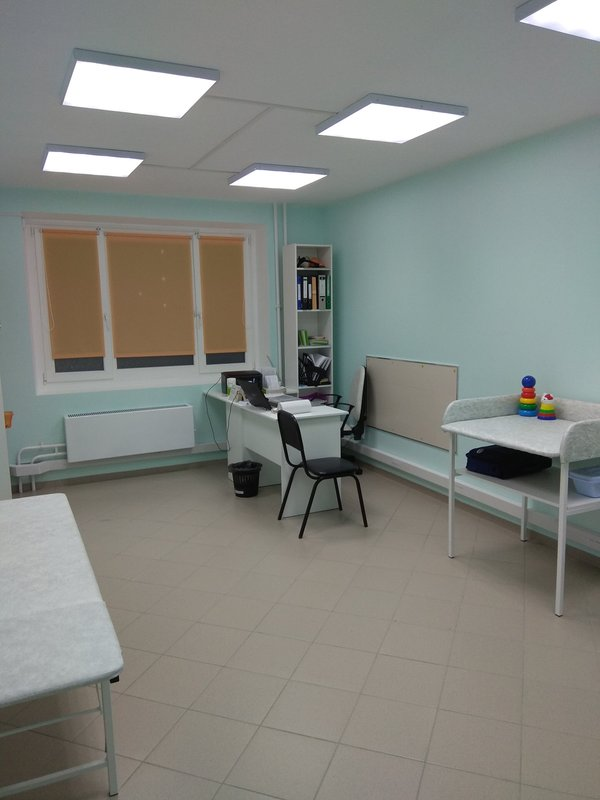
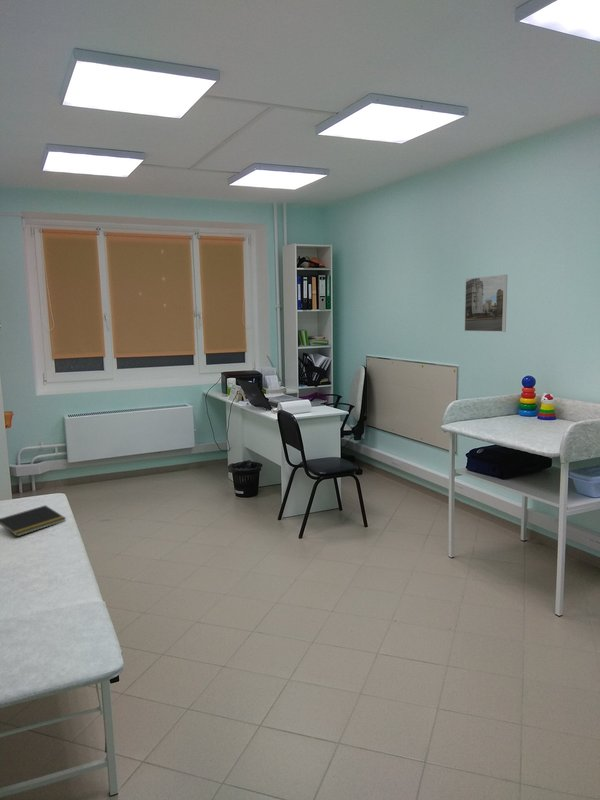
+ notepad [0,504,67,538]
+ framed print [464,274,508,333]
